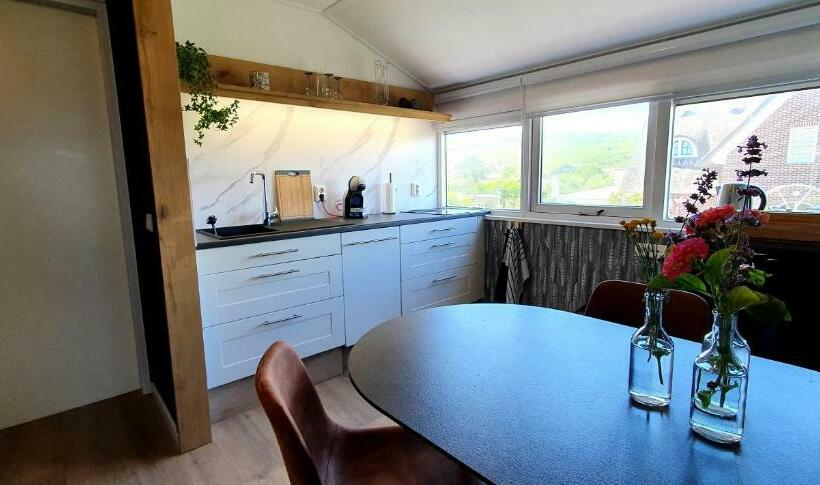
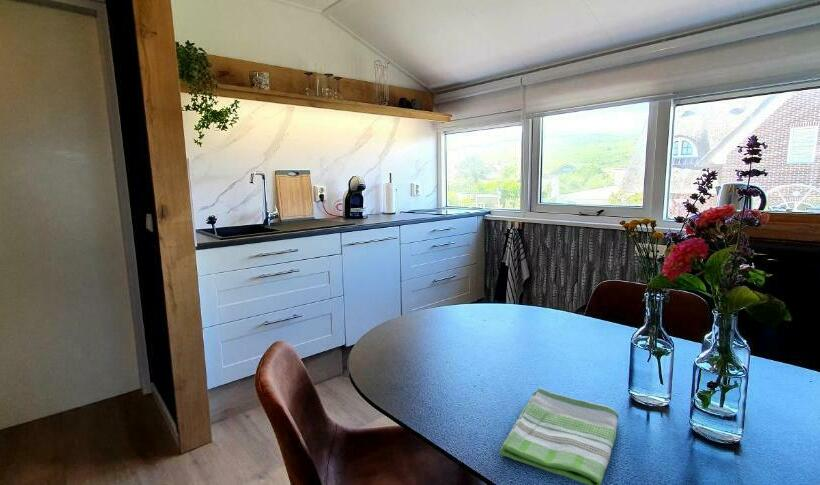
+ dish towel [499,387,620,485]
